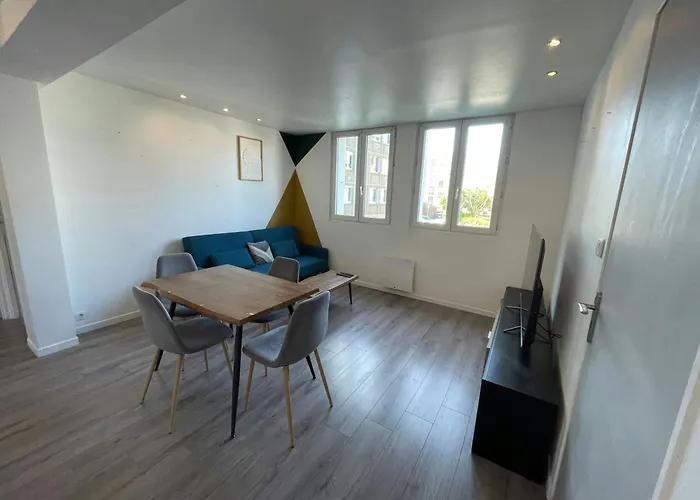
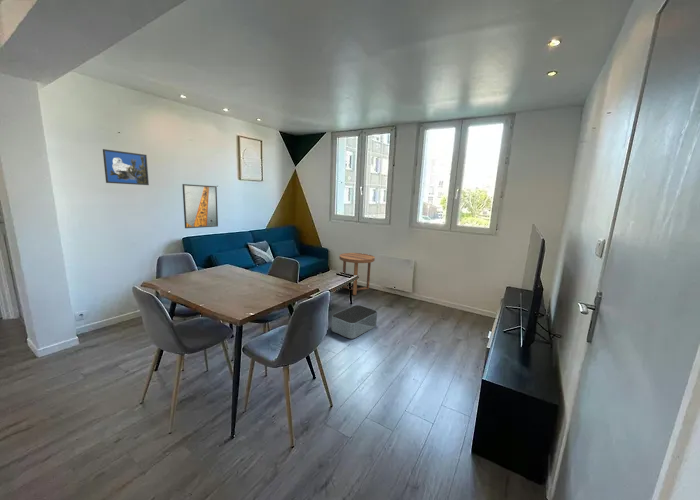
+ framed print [102,148,150,186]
+ storage bin [331,304,378,340]
+ side table [338,252,376,296]
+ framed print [181,183,219,229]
